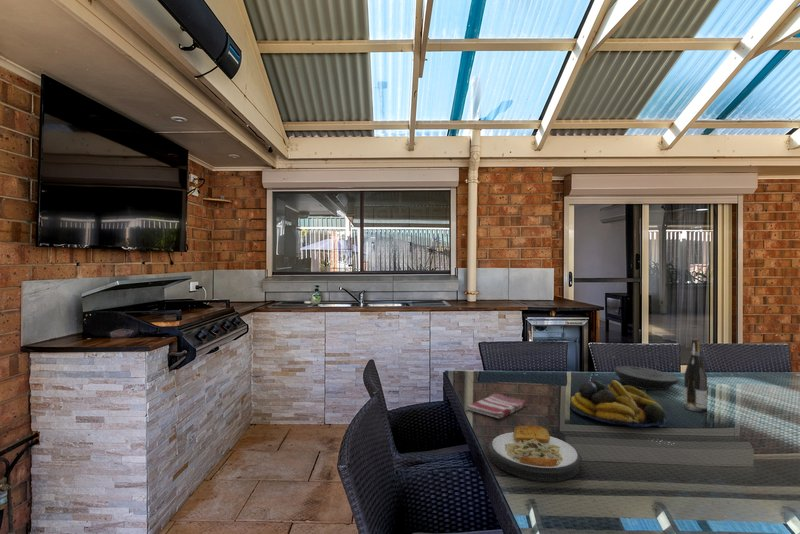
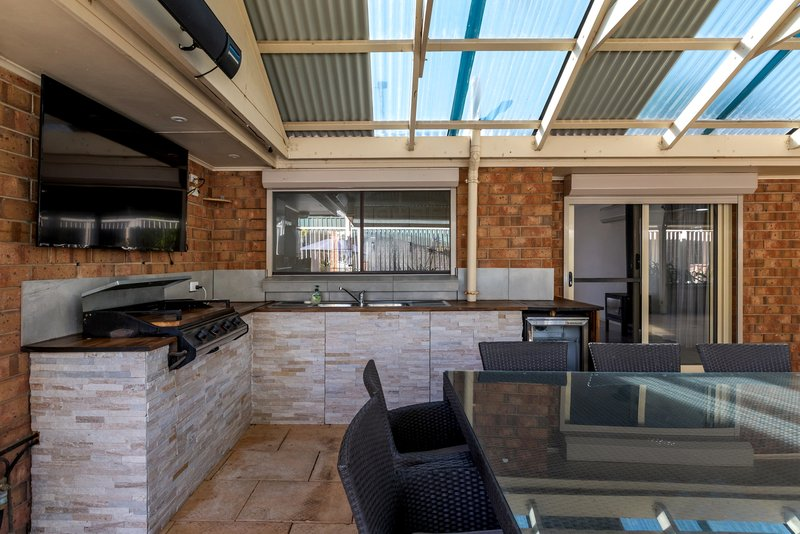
- dish towel [465,393,527,420]
- fruit bowl [569,379,667,428]
- wine bottle [683,338,708,413]
- plate [487,424,583,482]
- plate [614,365,679,391]
